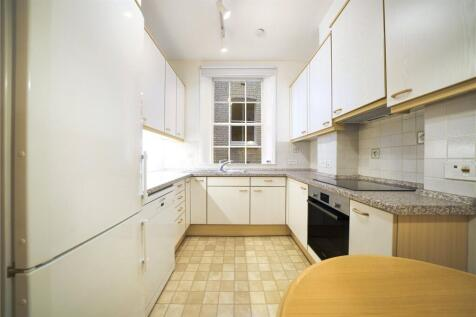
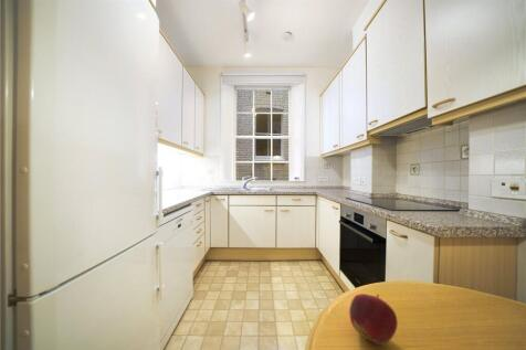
+ apple [348,293,399,346]
